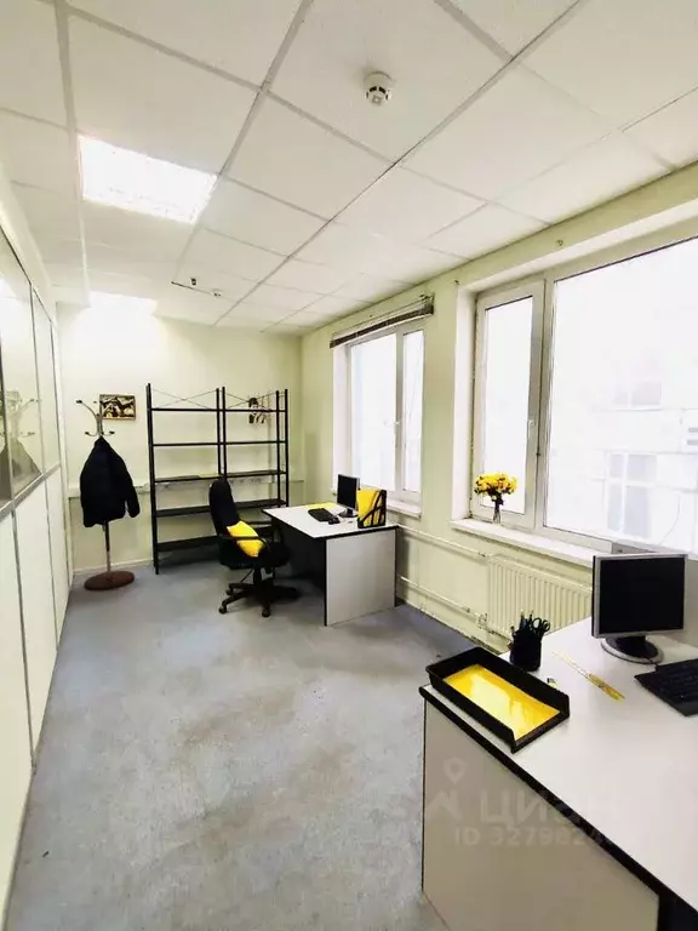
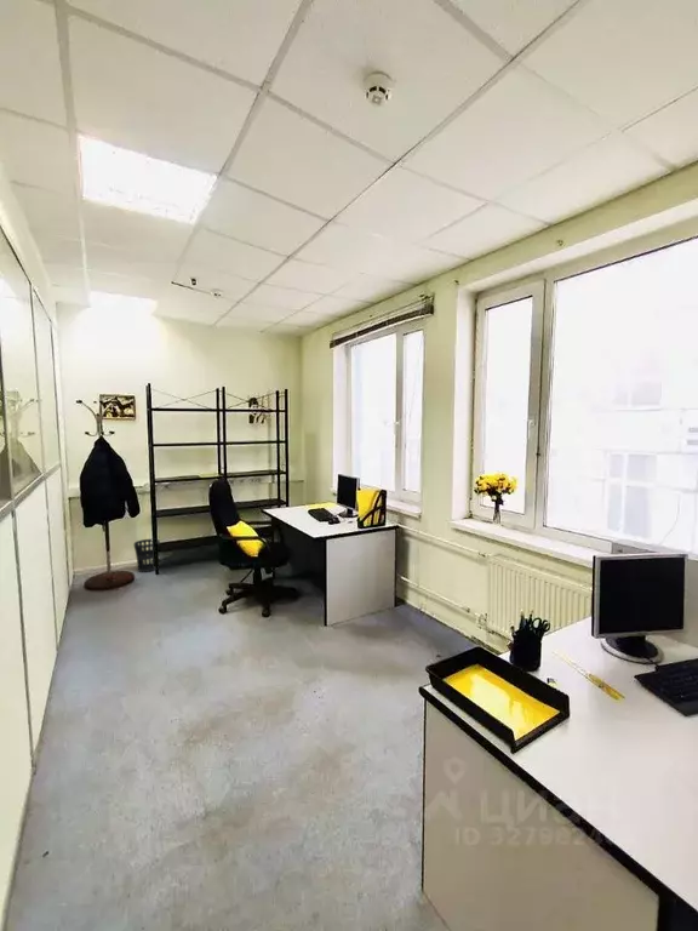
+ wastebasket [133,538,161,573]
